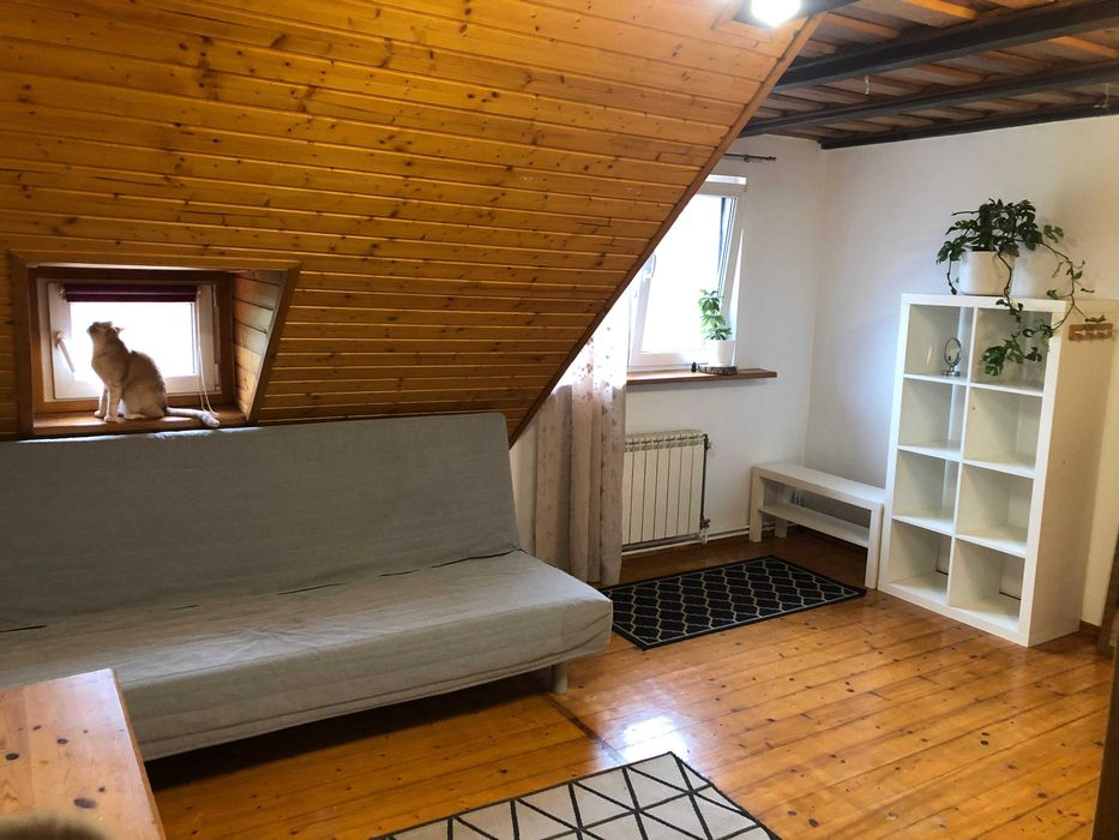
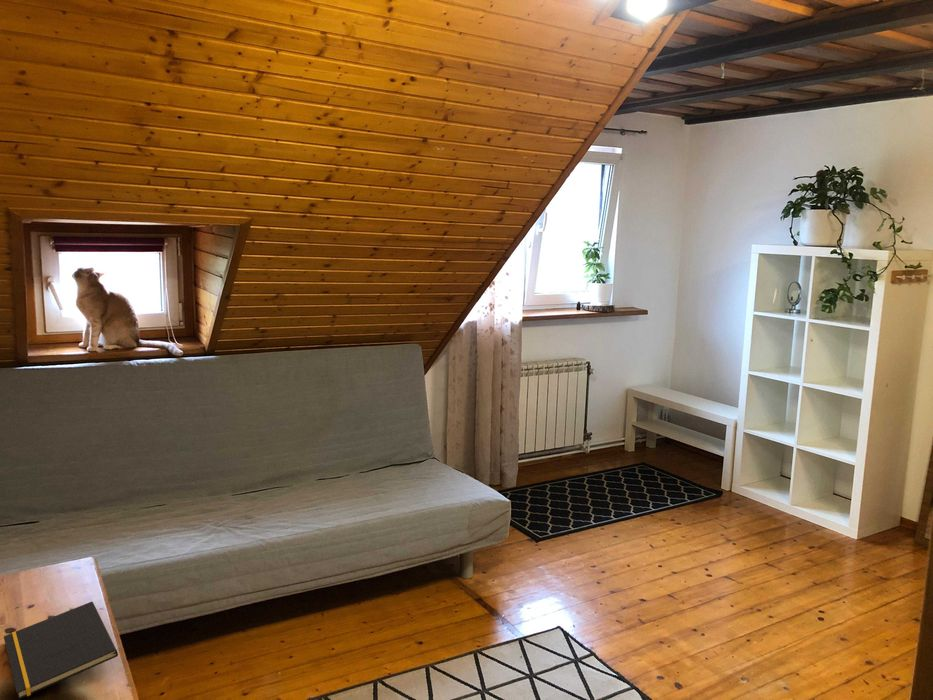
+ notepad [3,600,119,700]
